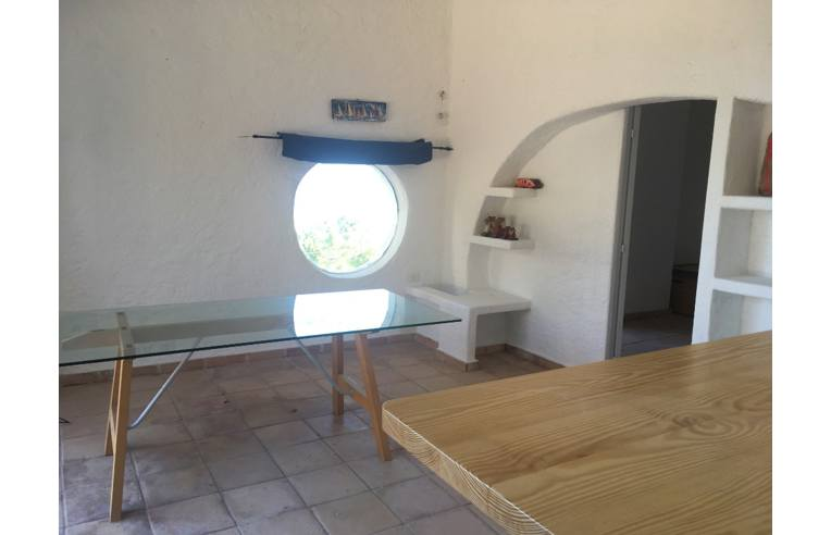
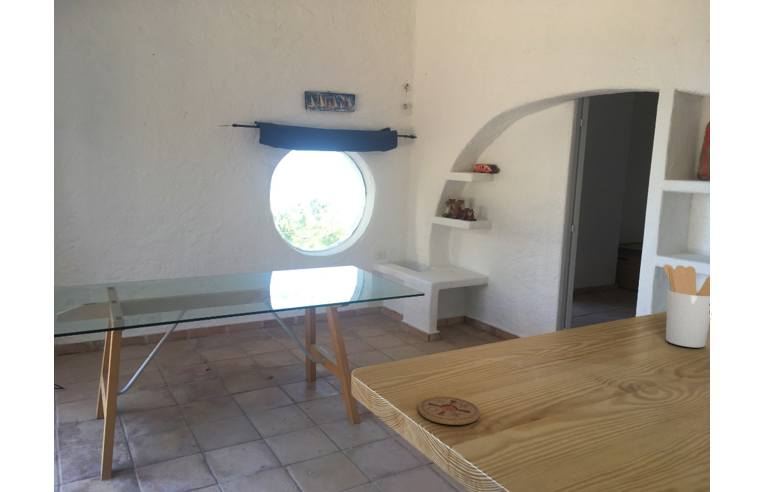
+ utensil holder [662,264,711,348]
+ coaster [417,396,481,426]
